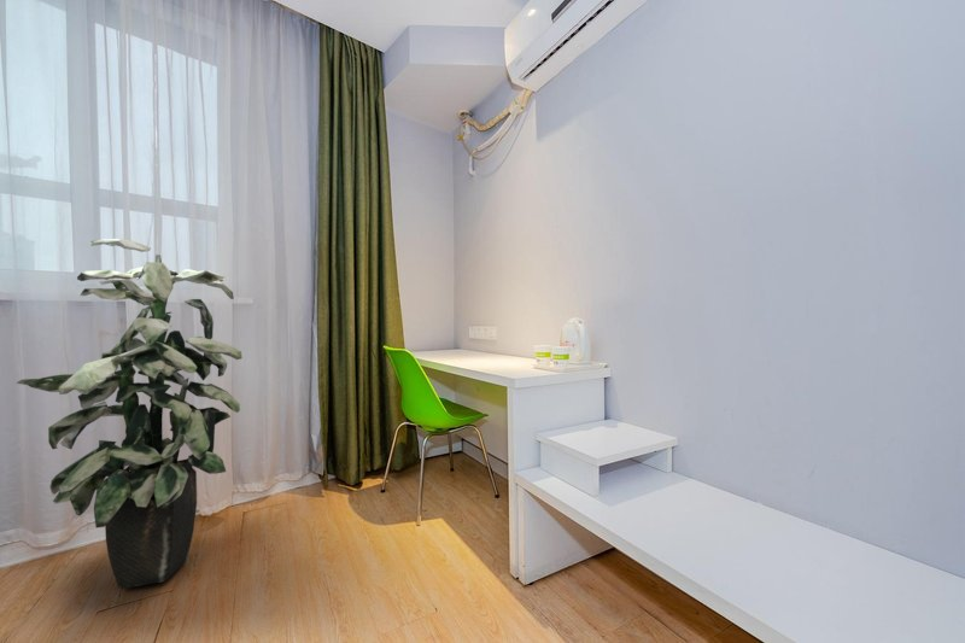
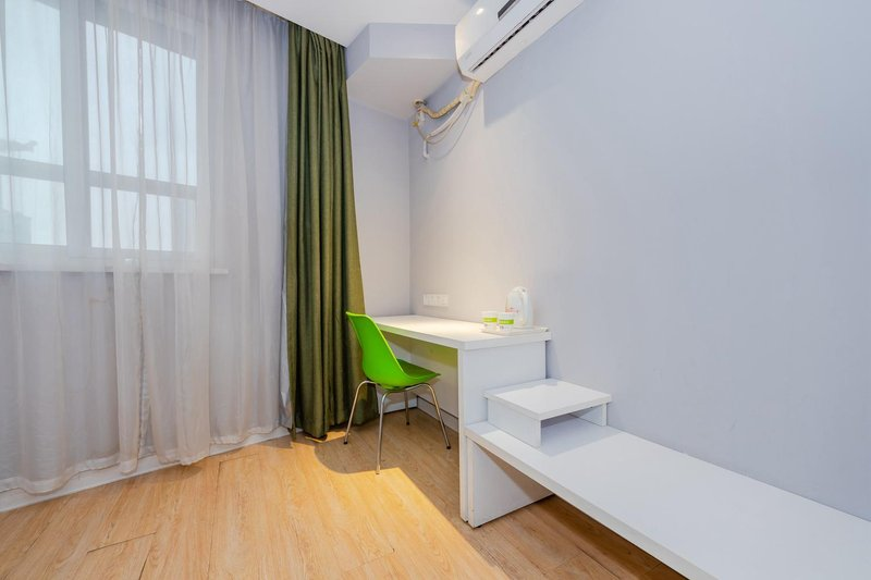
- indoor plant [14,238,244,590]
